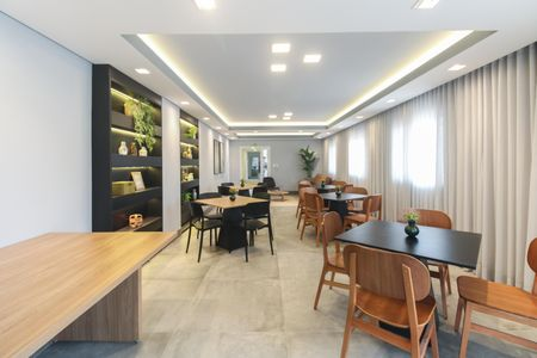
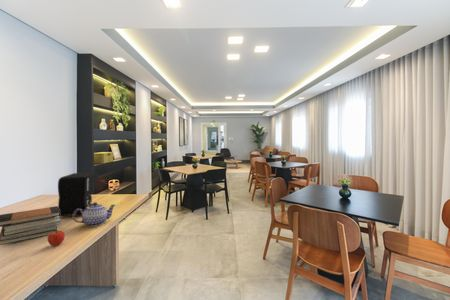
+ coffee maker [57,172,99,217]
+ fruit [47,230,66,247]
+ teapot [72,201,116,228]
+ book stack [0,205,62,246]
